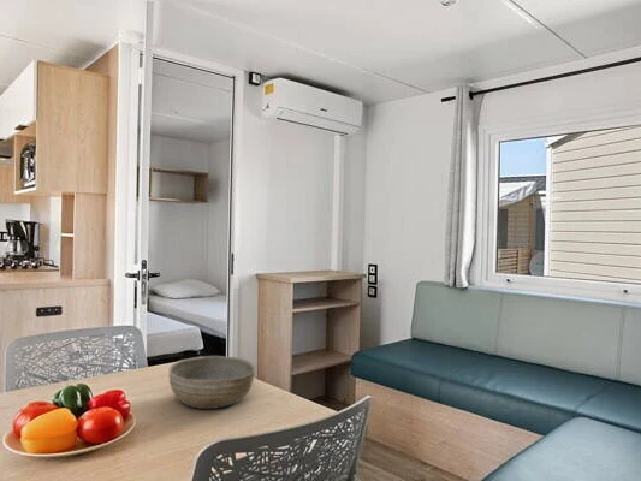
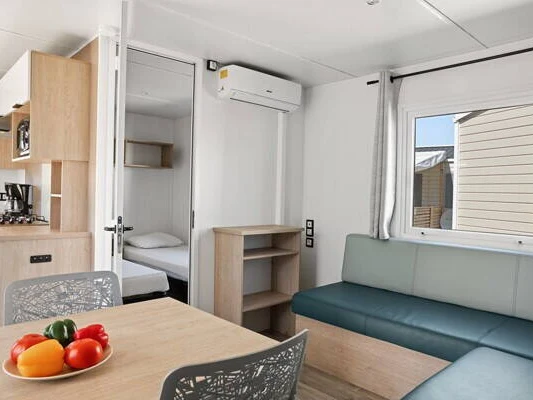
- bowl [167,355,256,410]
